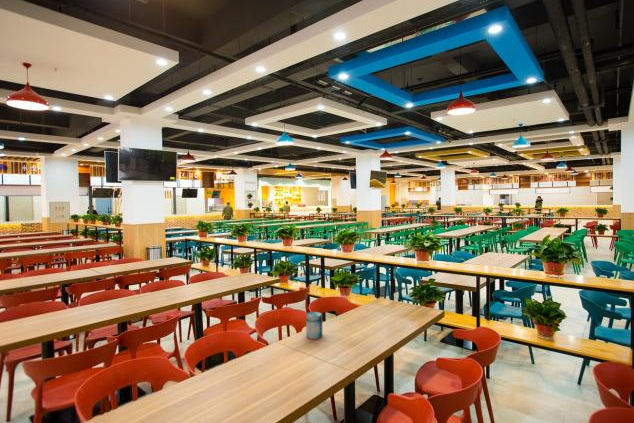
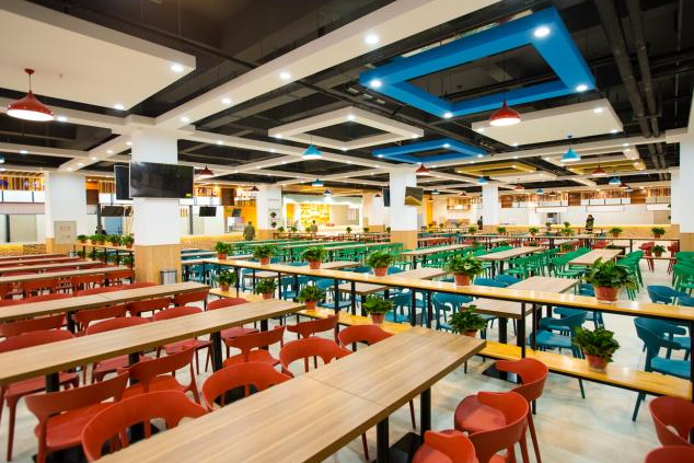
- beverage can [305,311,324,340]
